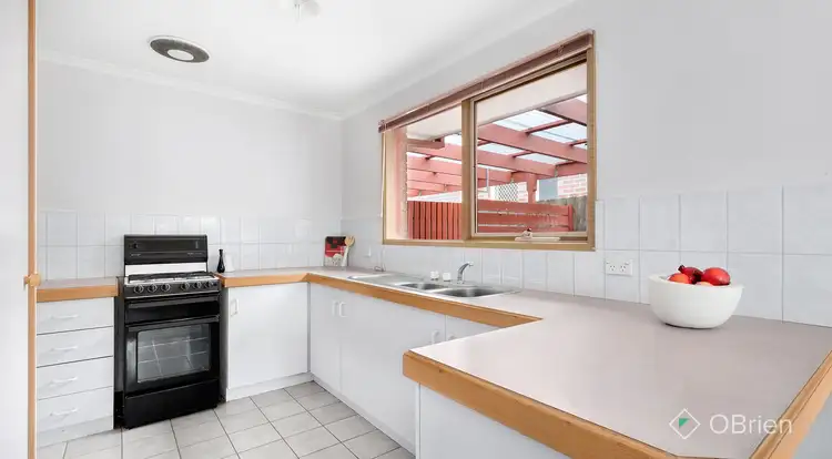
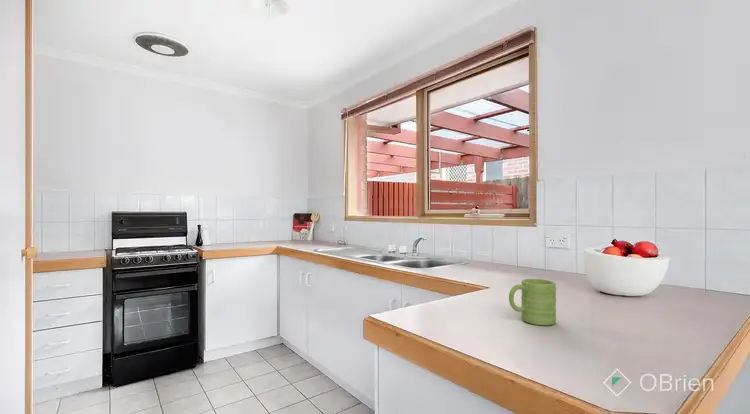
+ mug [508,278,557,327]
